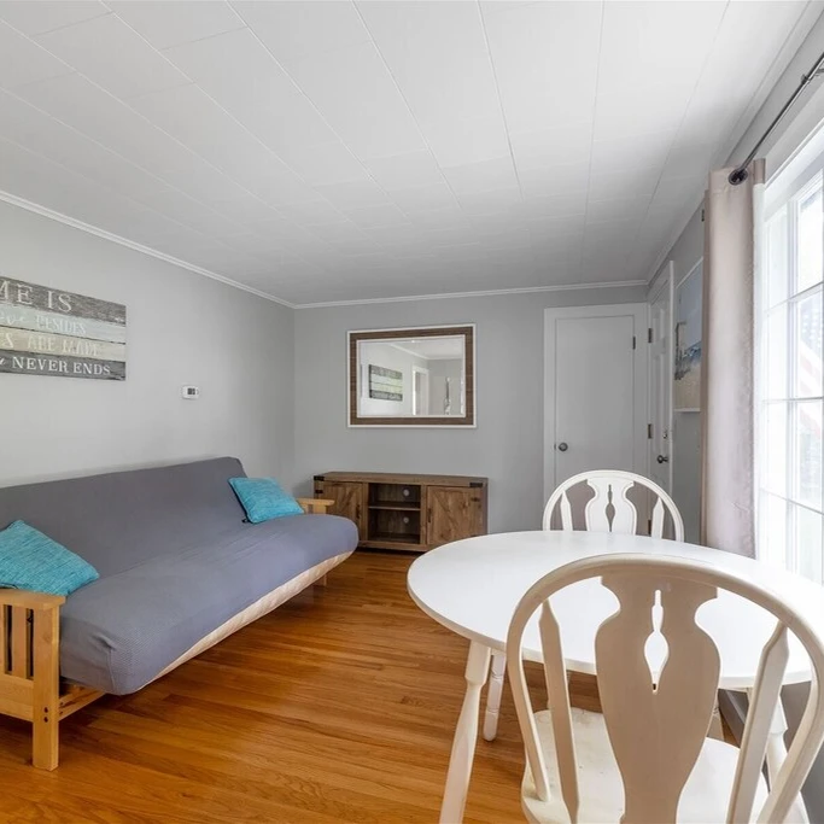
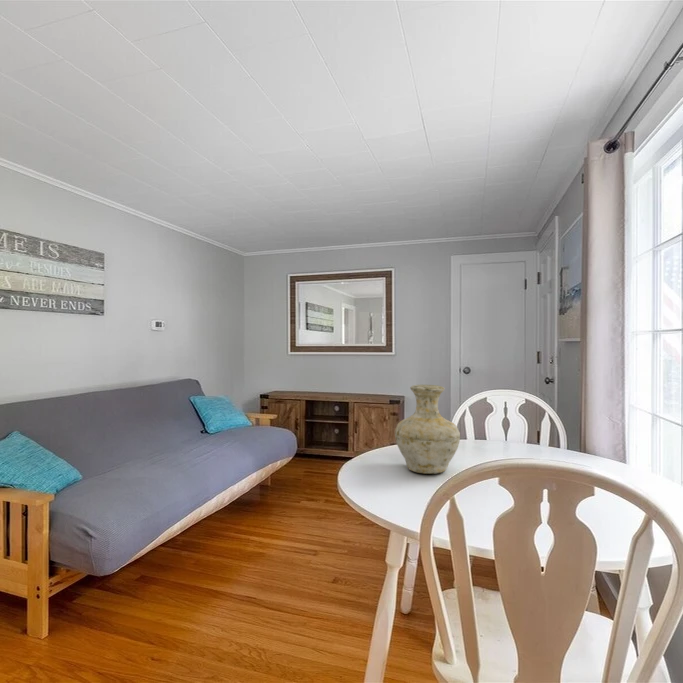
+ vase [394,384,461,475]
